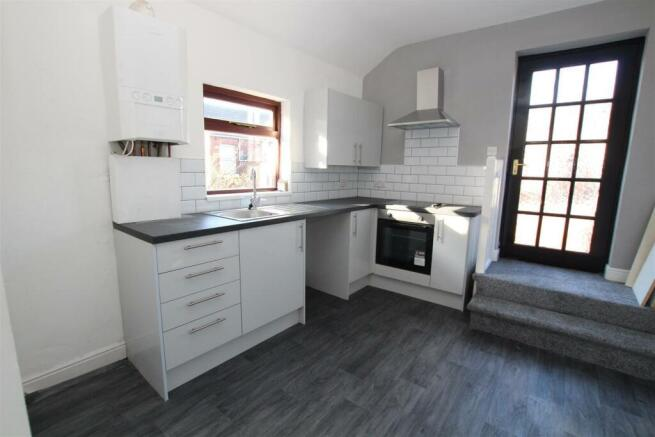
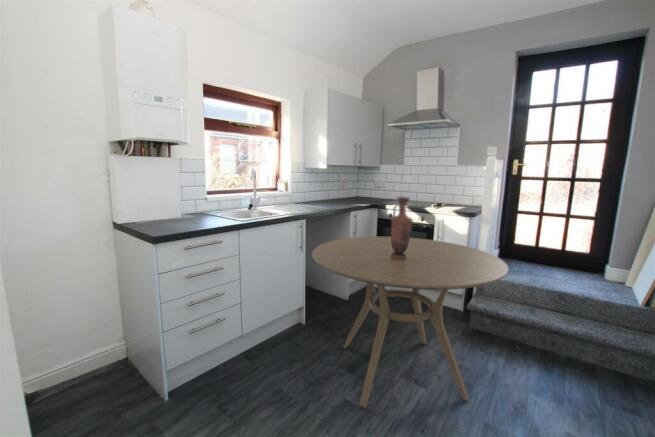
+ vase [390,196,414,260]
+ dining table [311,236,509,409]
